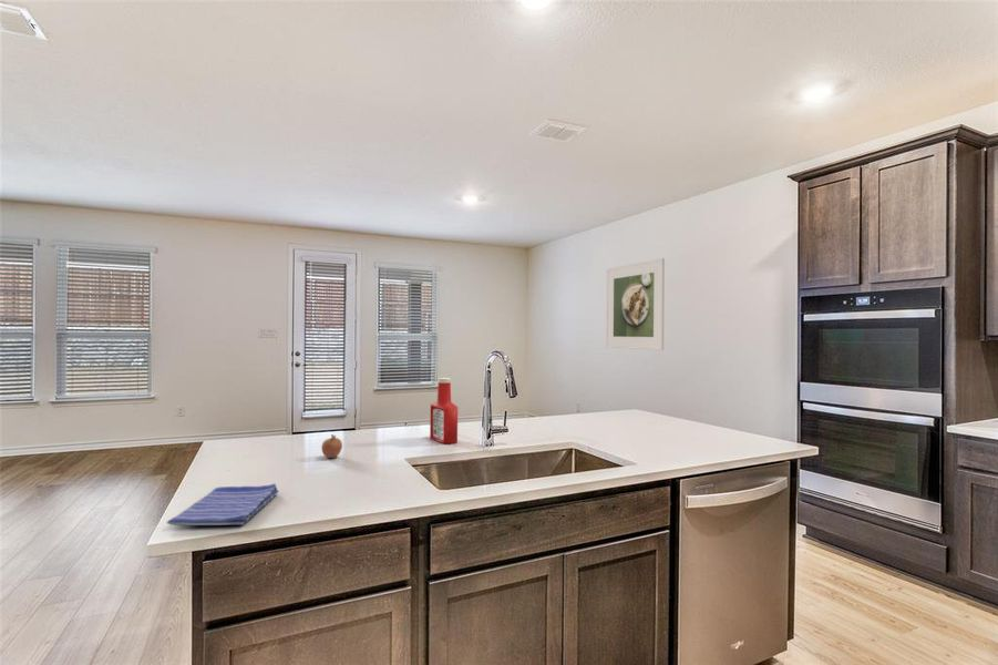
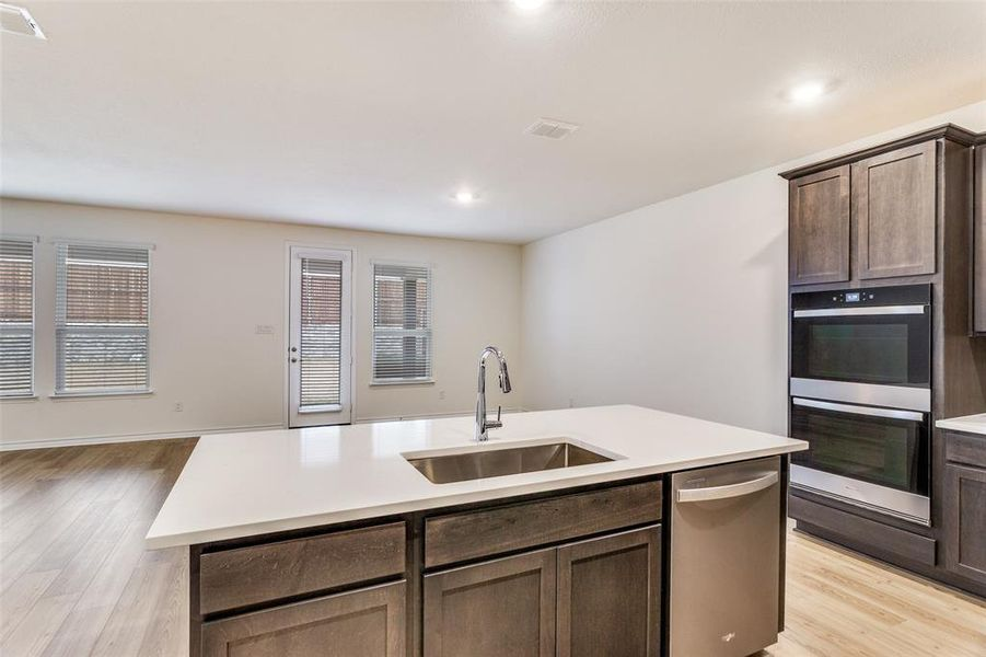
- soap bottle [429,377,459,444]
- dish towel [166,483,280,526]
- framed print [605,257,666,351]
- fruit [320,433,343,459]
